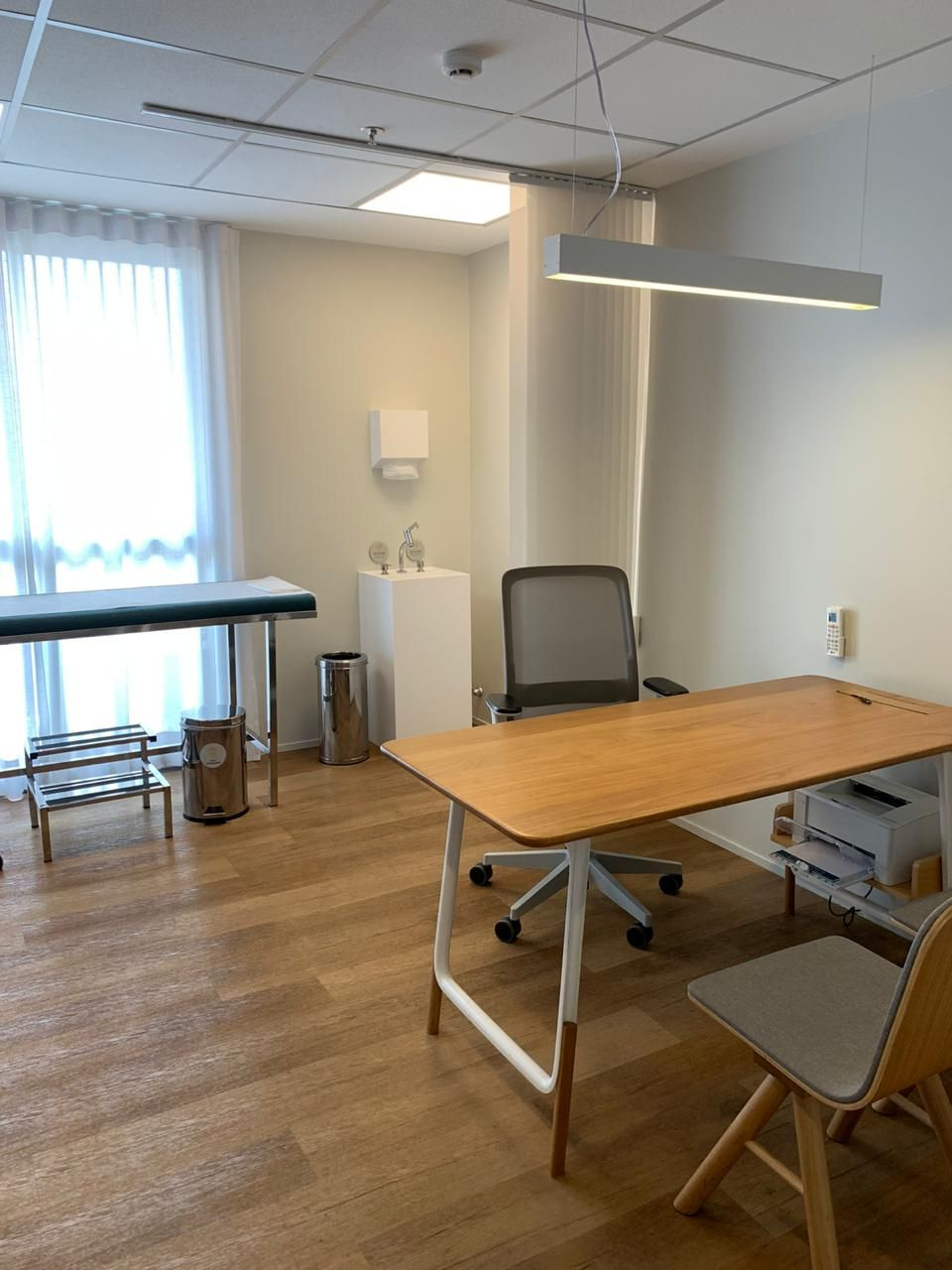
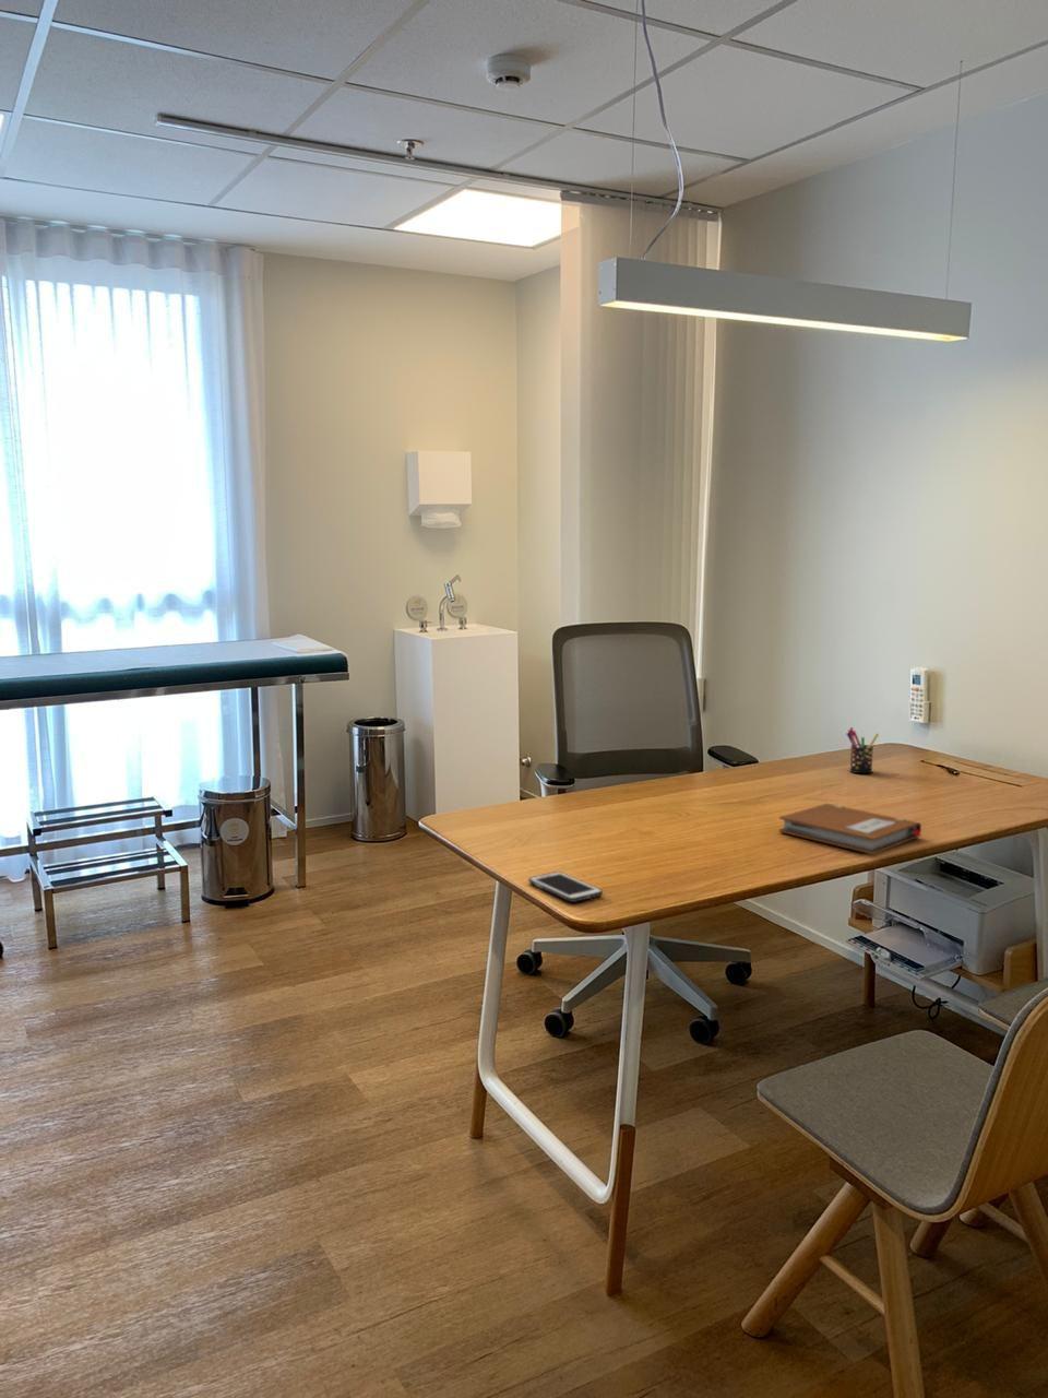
+ cell phone [527,871,603,904]
+ notebook [777,802,923,855]
+ pen holder [847,727,880,774]
